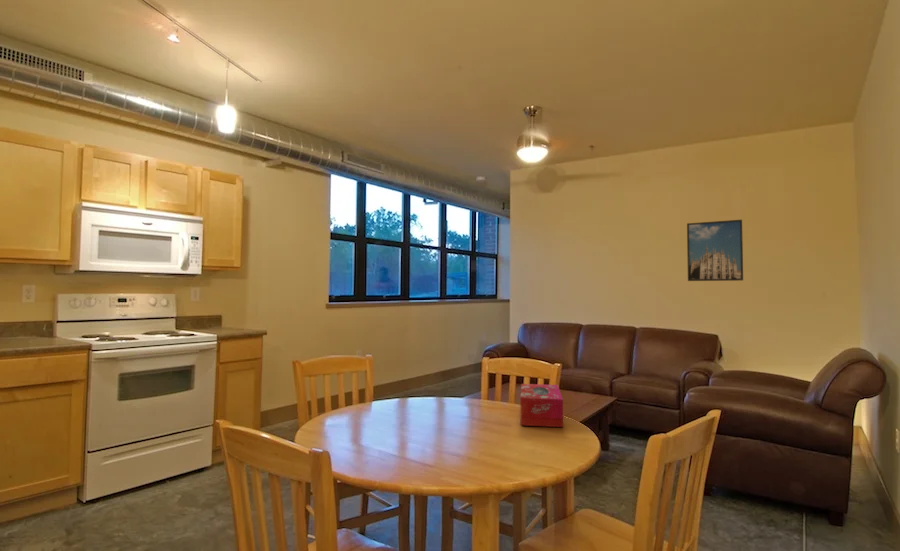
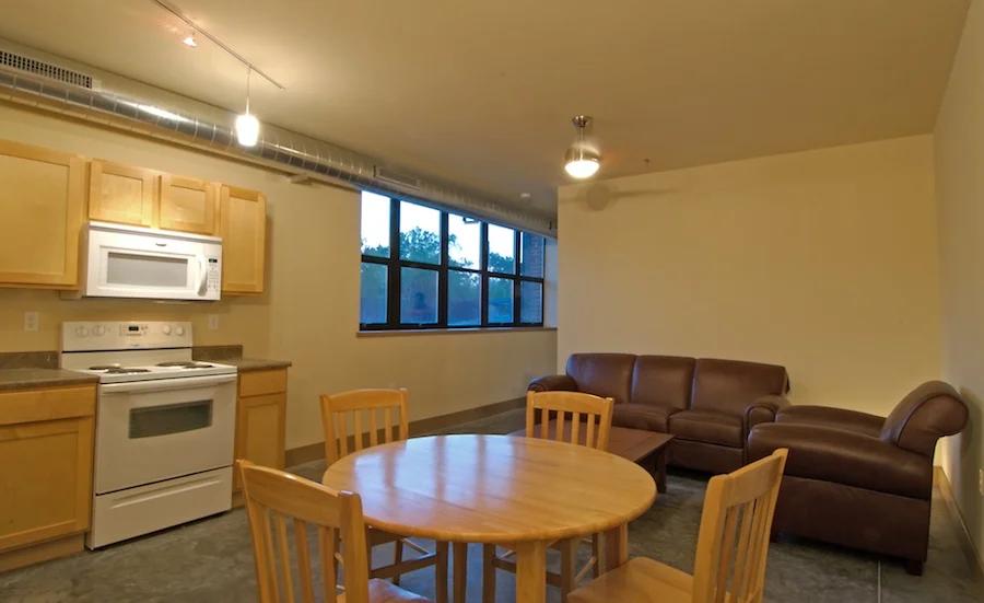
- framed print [686,219,744,282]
- tissue box [520,383,564,428]
